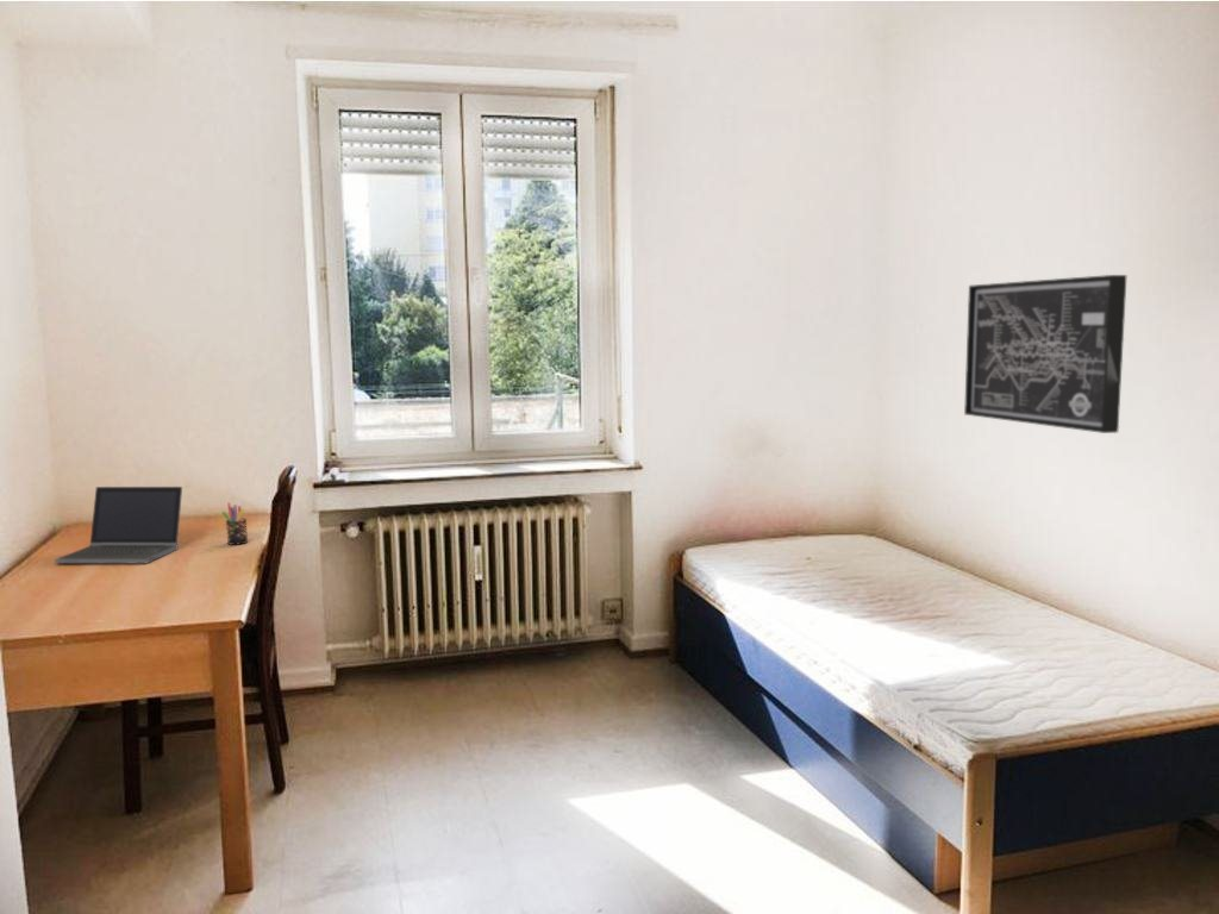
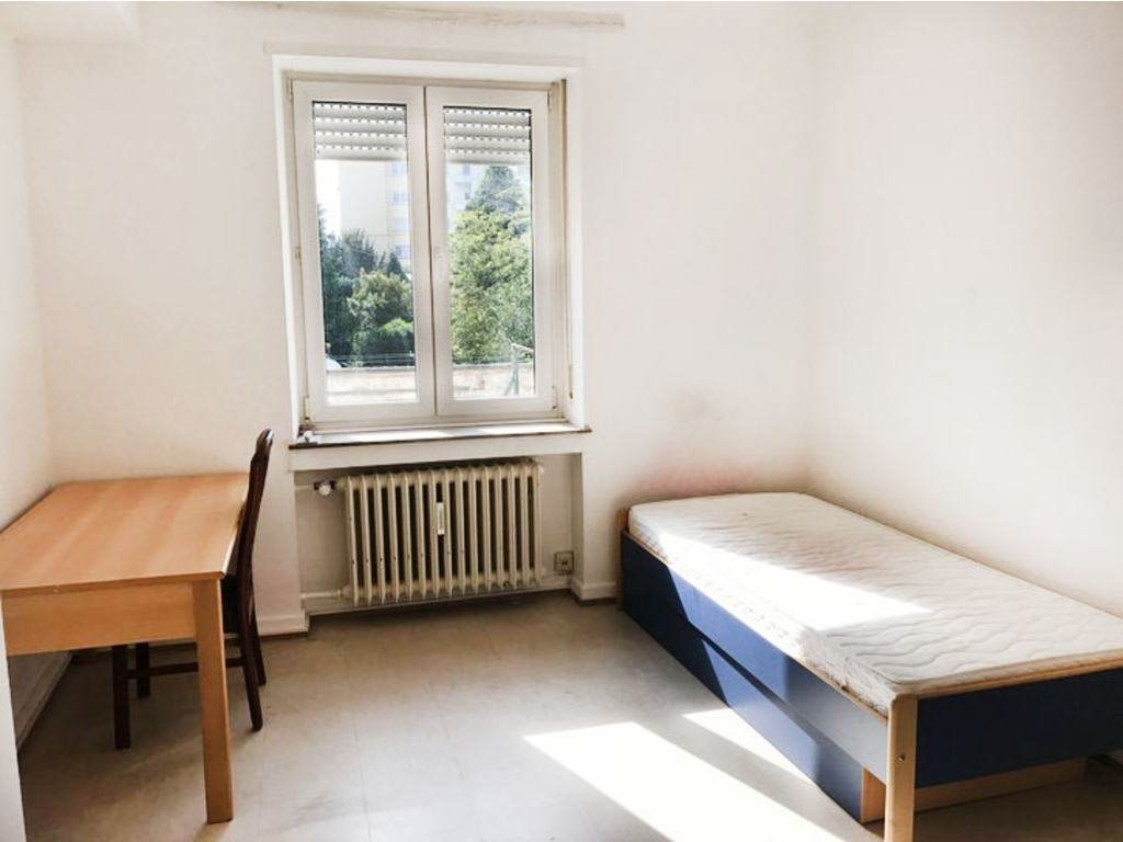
- pen holder [221,501,249,546]
- wall art [963,274,1127,434]
- laptop computer [54,486,183,564]
